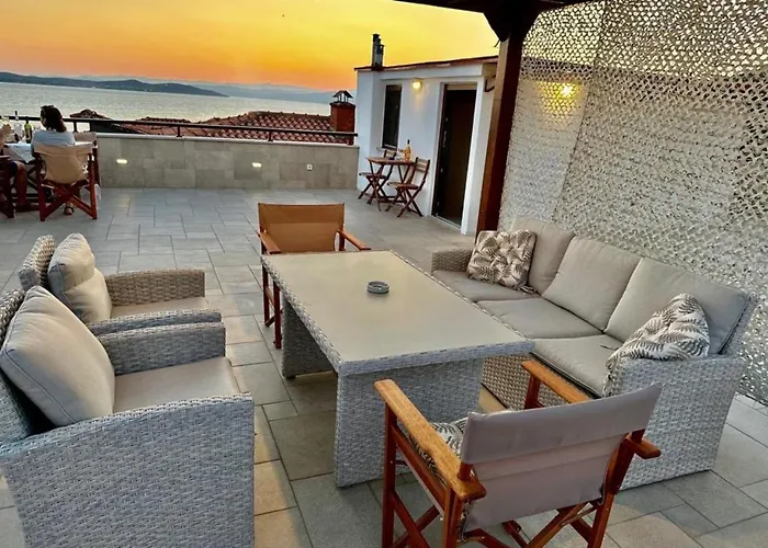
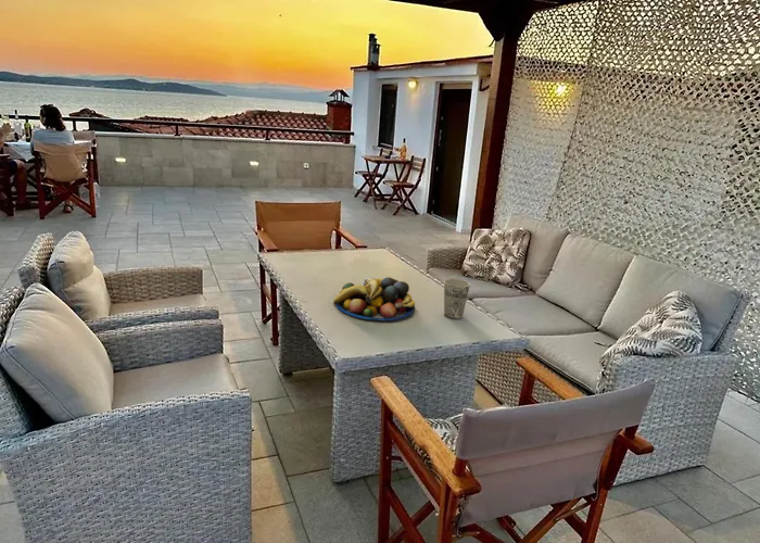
+ fruit bowl [332,276,416,321]
+ cup [443,278,471,320]
